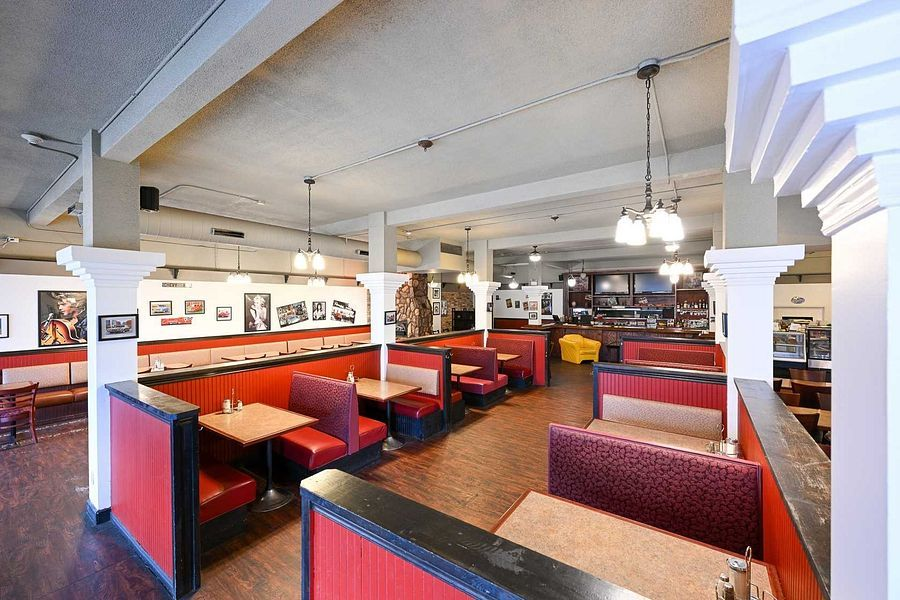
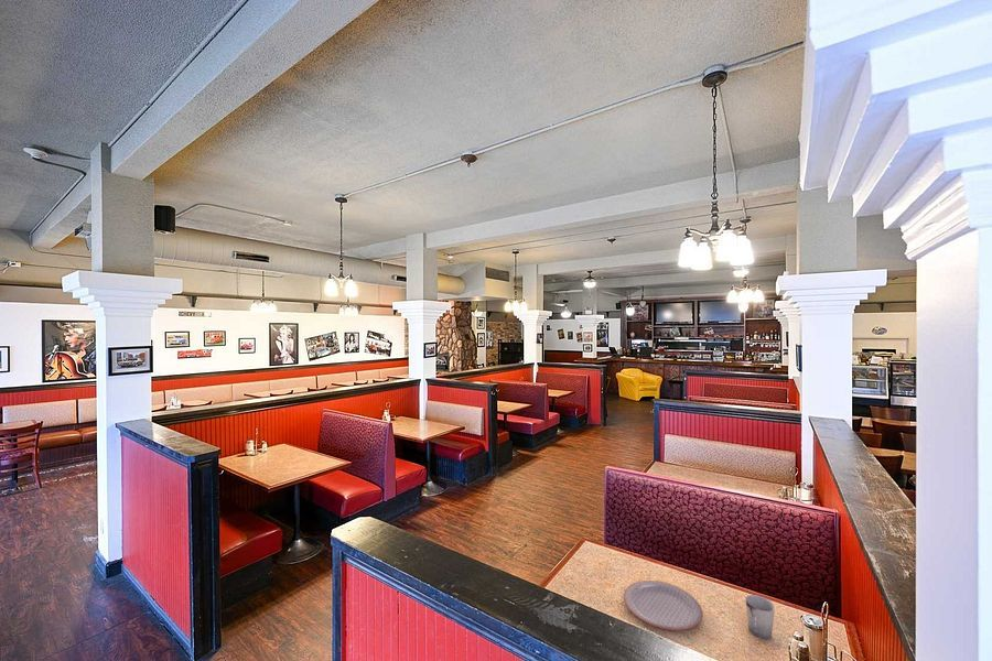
+ cup [744,594,776,640]
+ plate [623,579,703,631]
